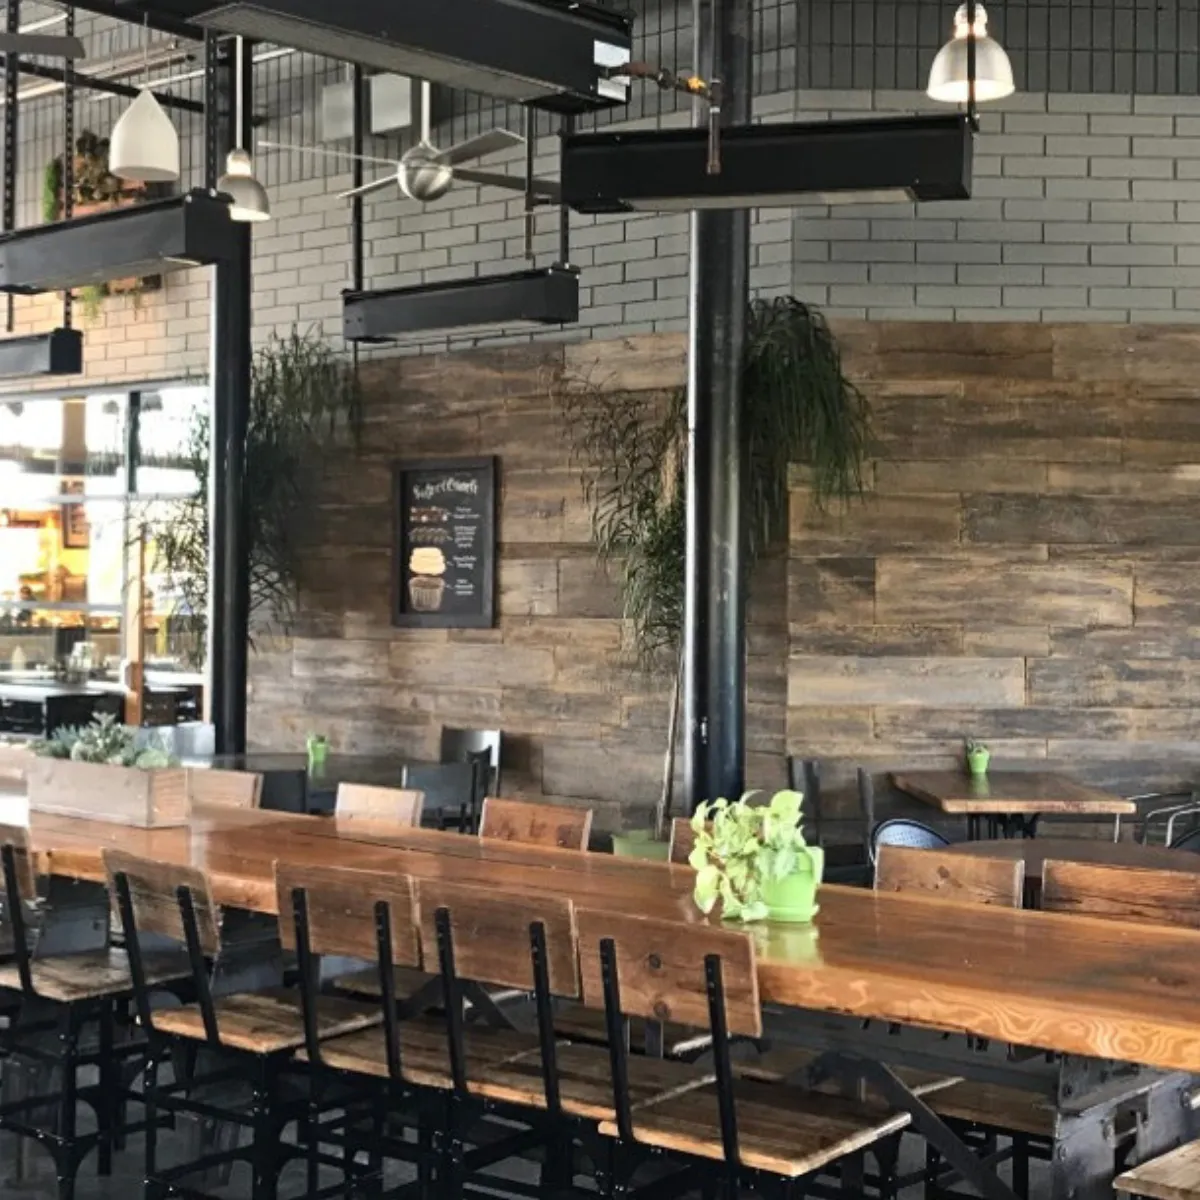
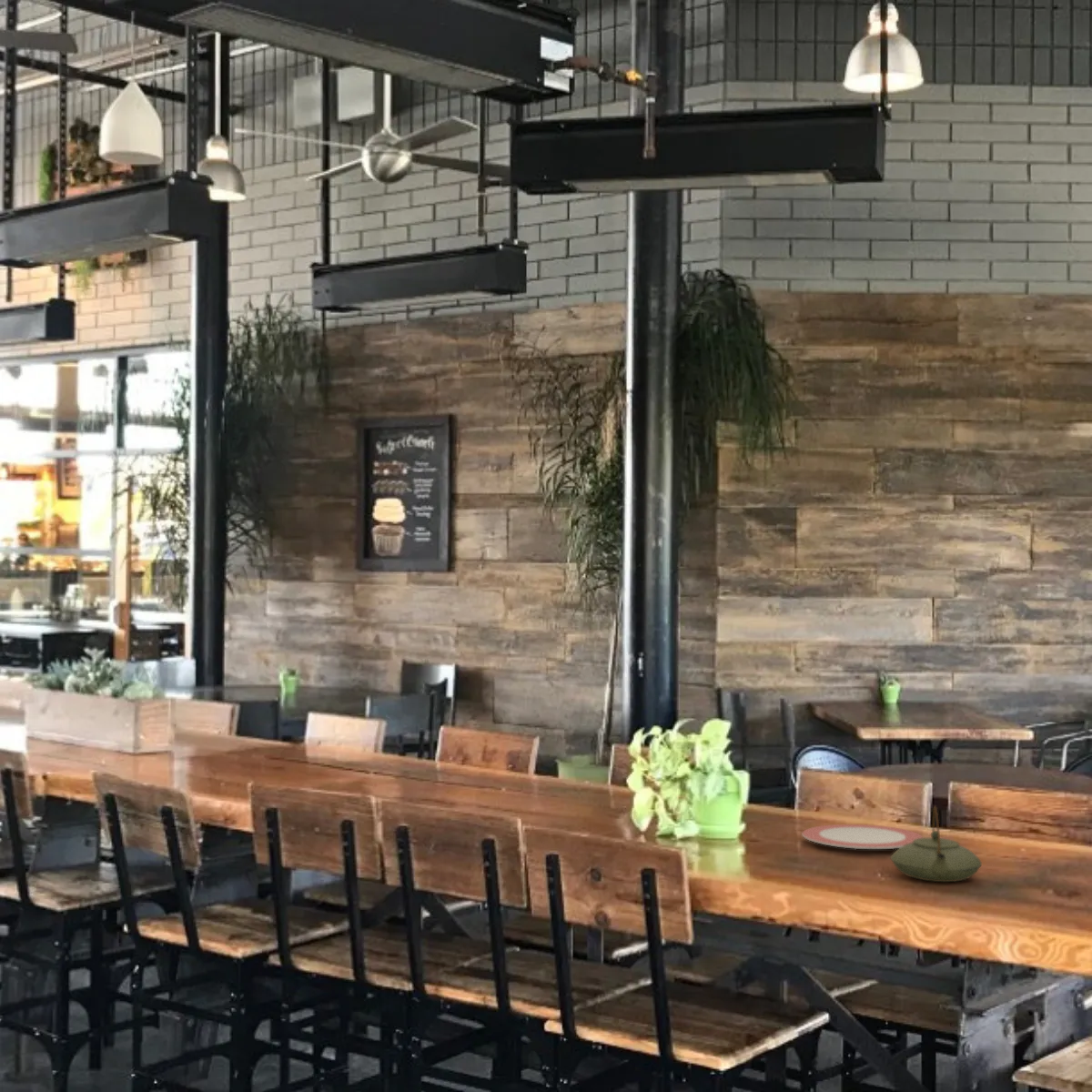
+ teapot [890,805,983,883]
+ plate [801,824,924,850]
